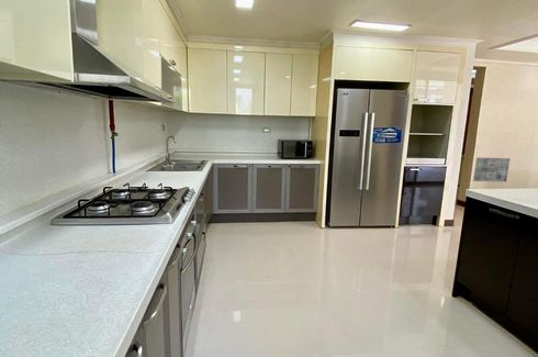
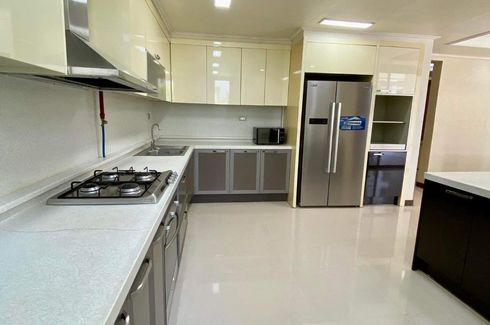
- wall art [472,156,511,183]
